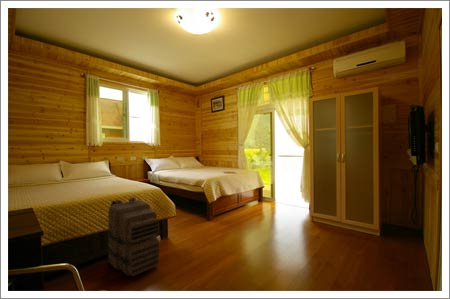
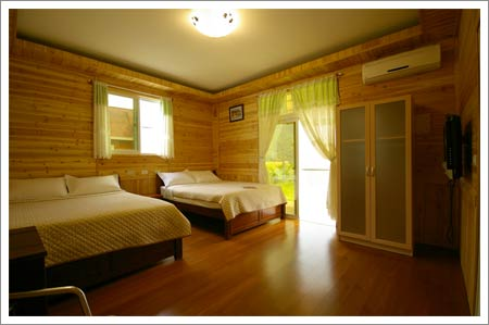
- backpack [107,196,161,277]
